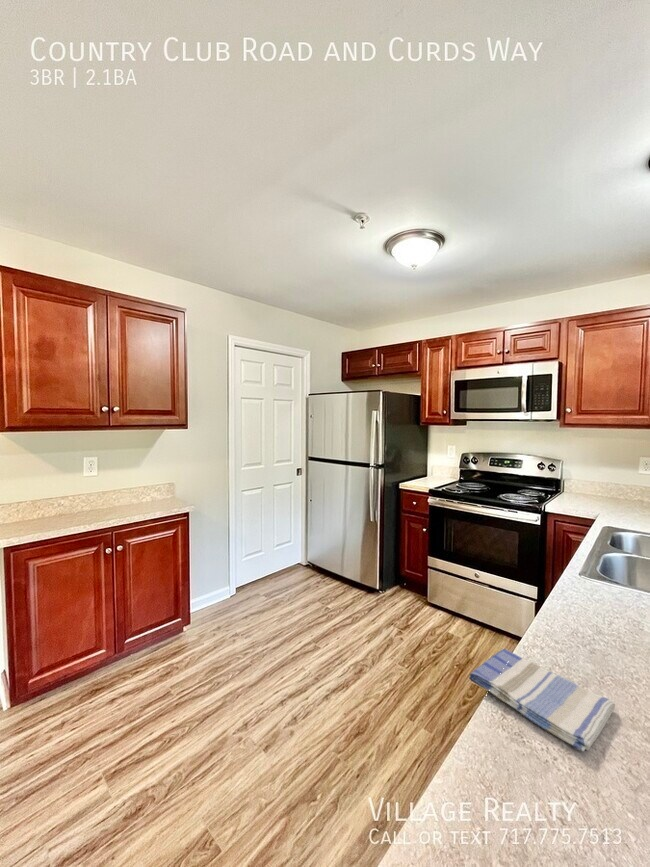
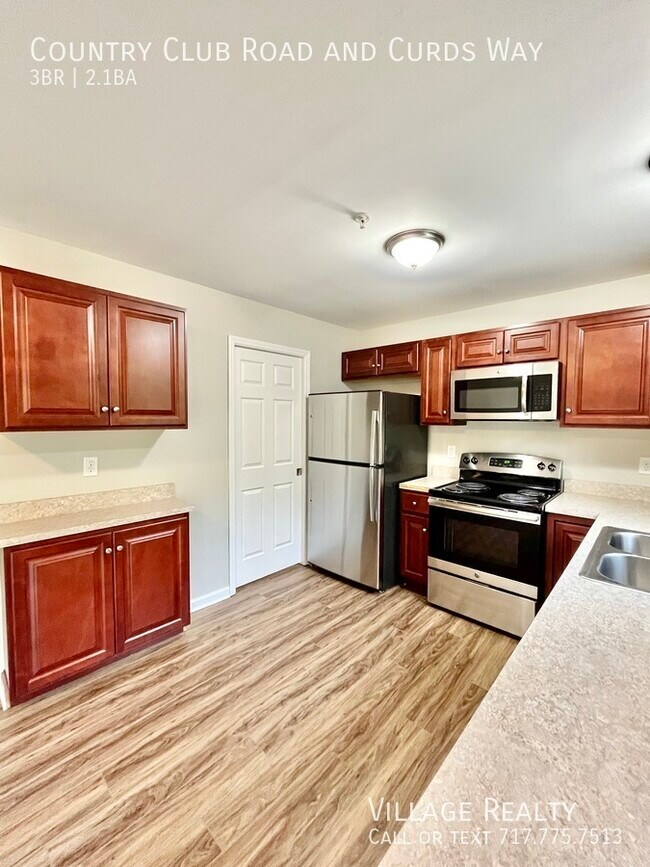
- dish towel [468,648,616,752]
